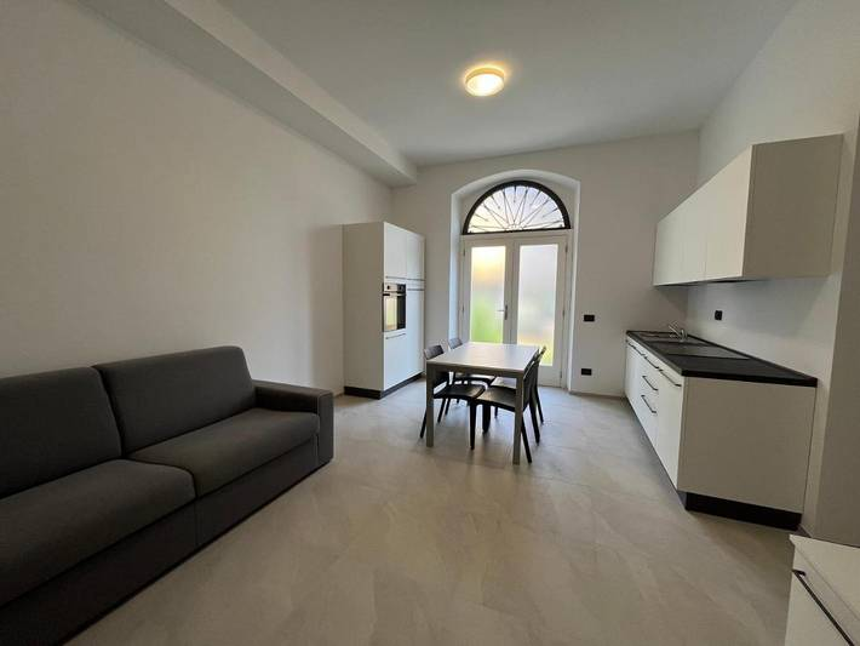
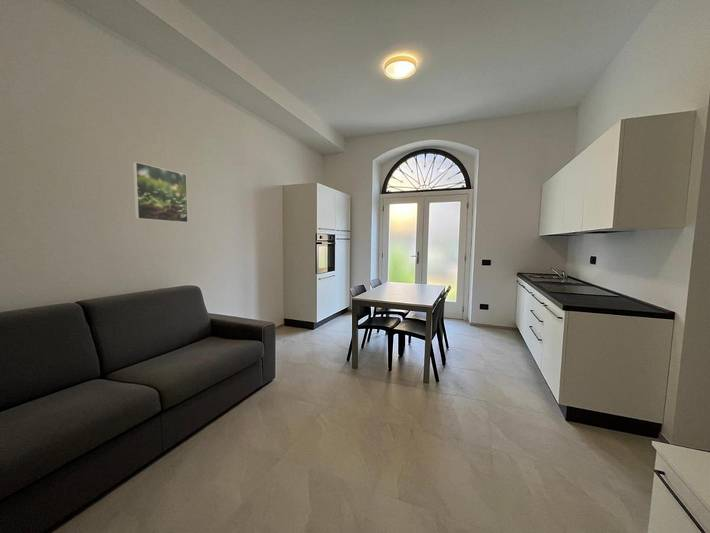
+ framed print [132,161,189,224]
